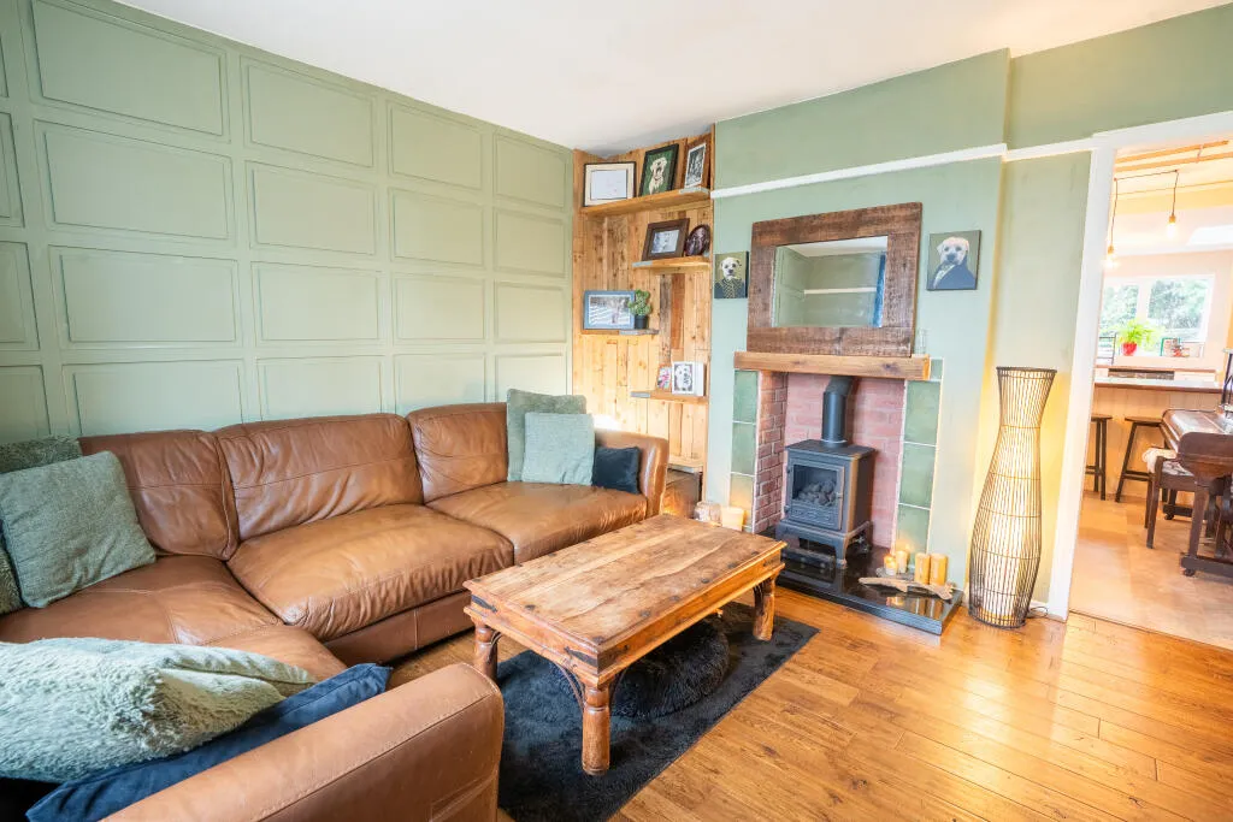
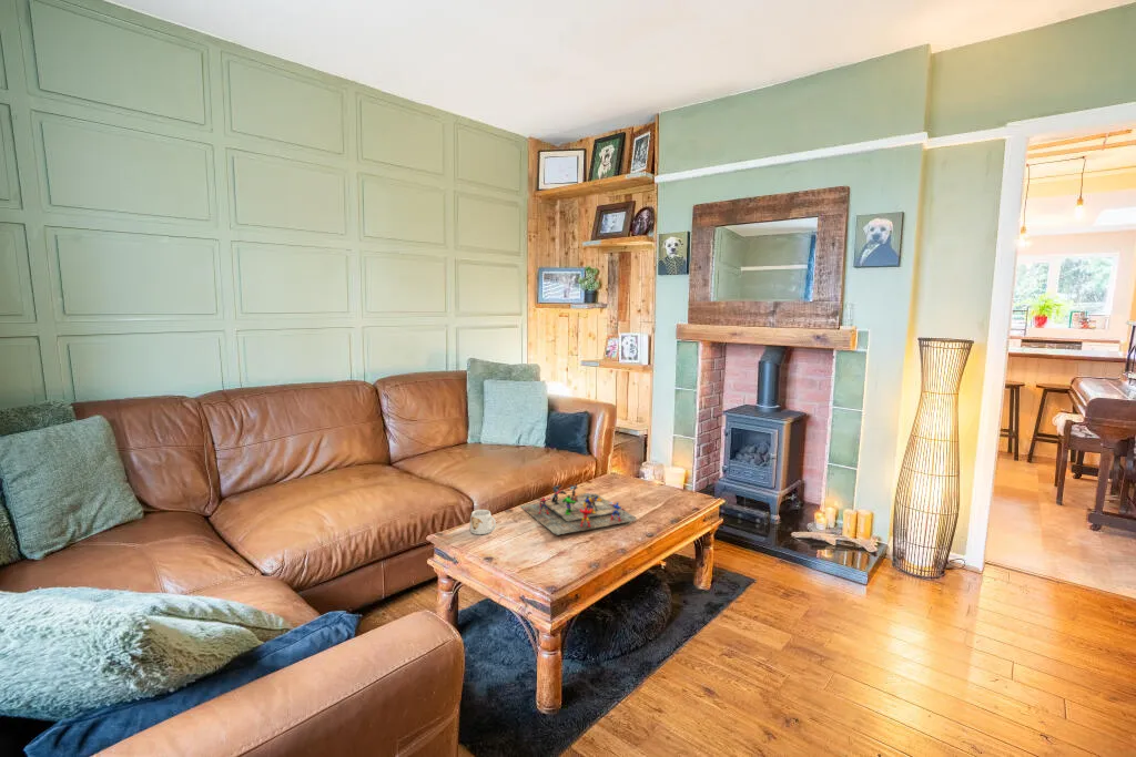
+ mug [469,509,497,535]
+ board game [520,483,638,536]
